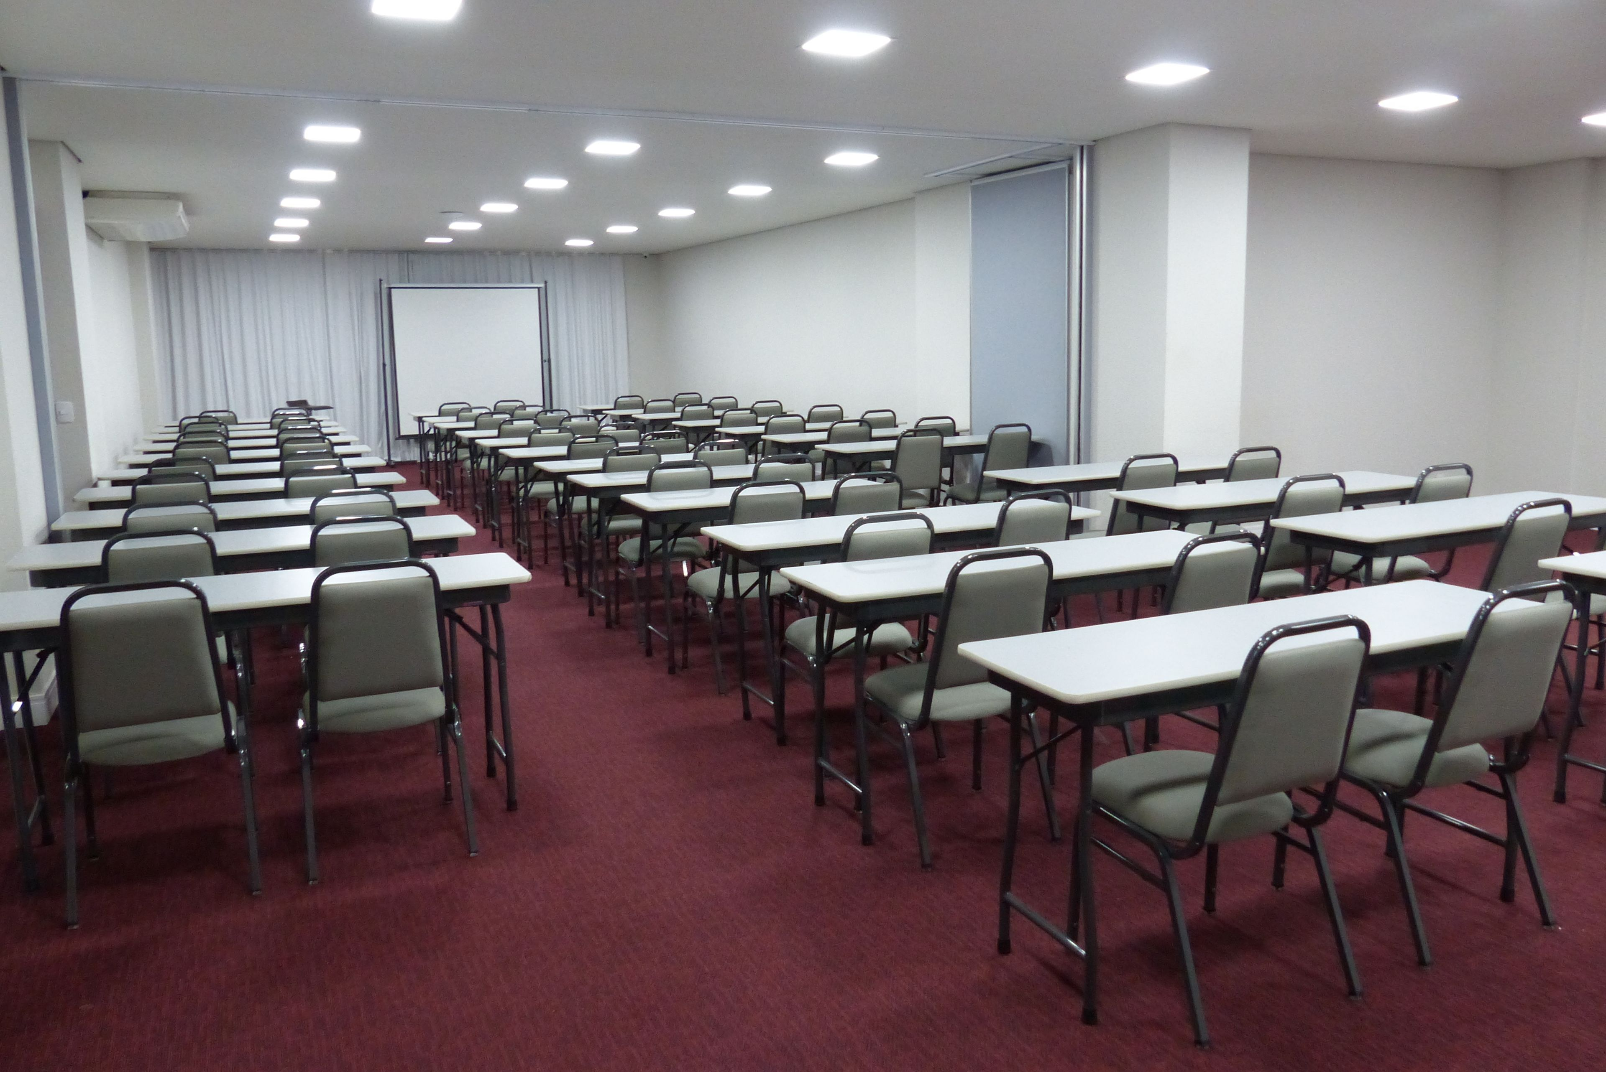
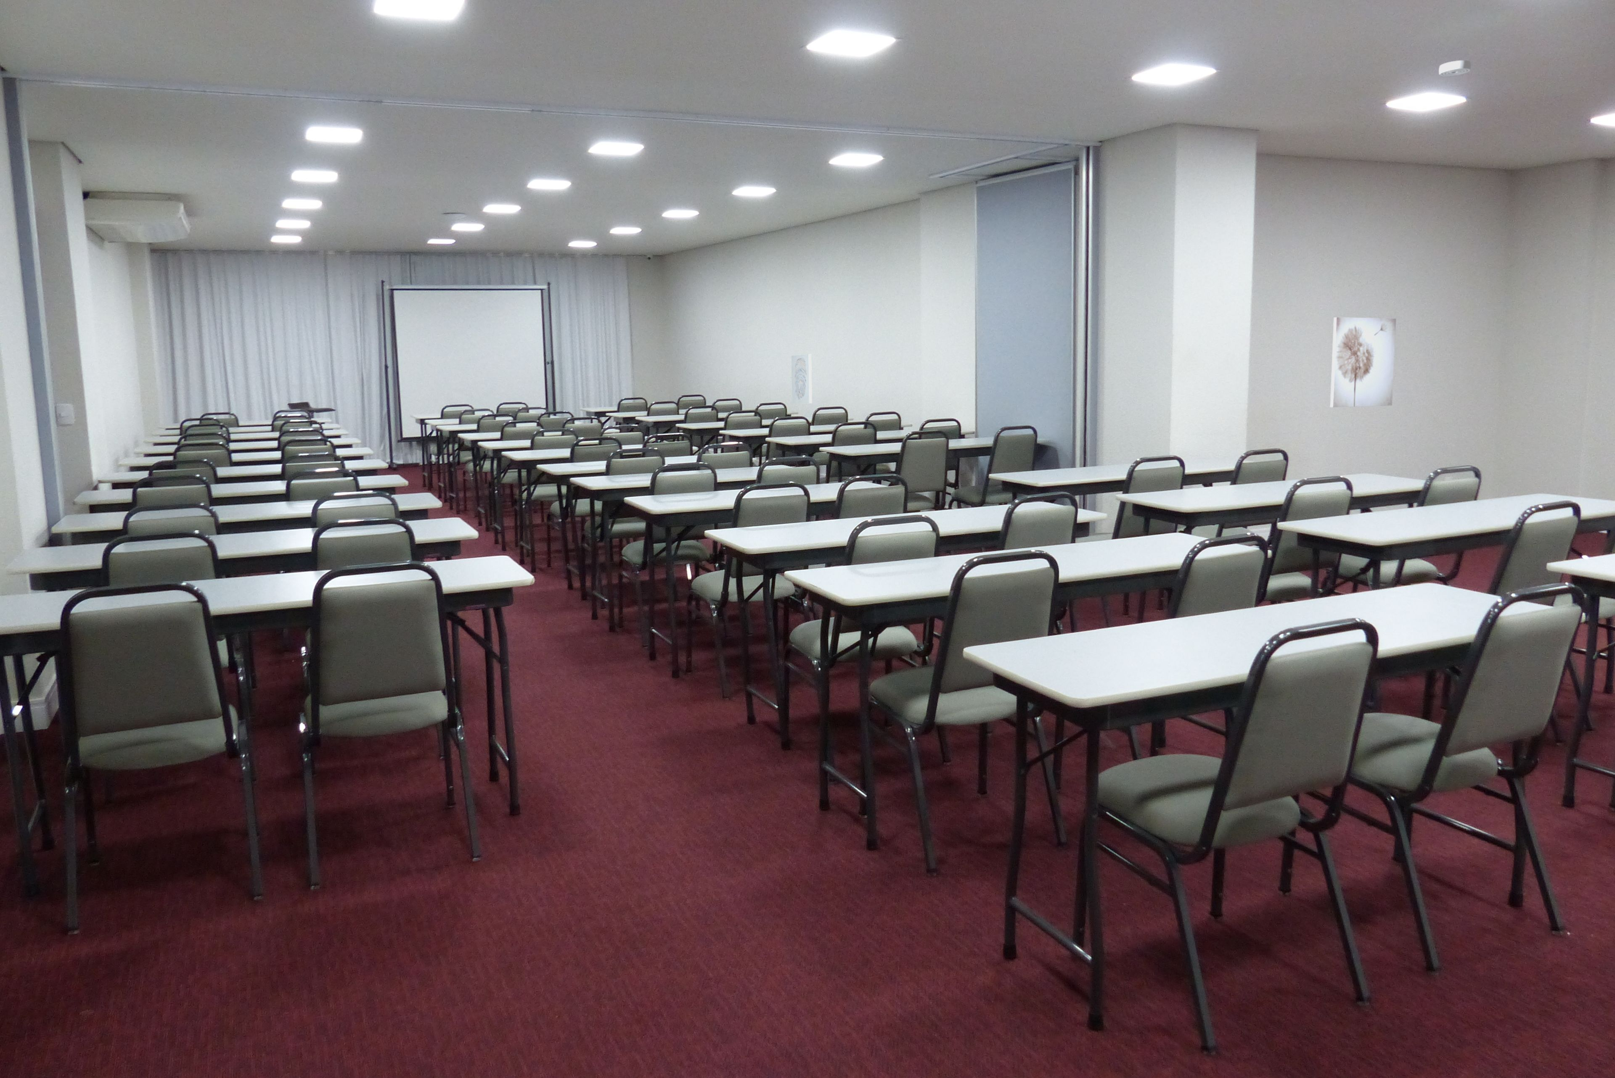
+ wall art [791,354,812,404]
+ wall art [1330,316,1397,408]
+ smoke detector [1438,60,1472,77]
